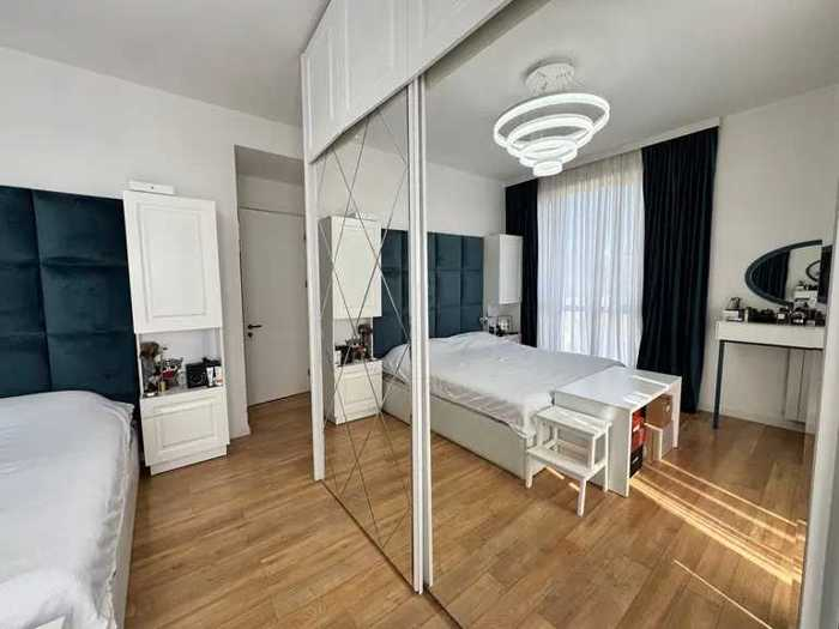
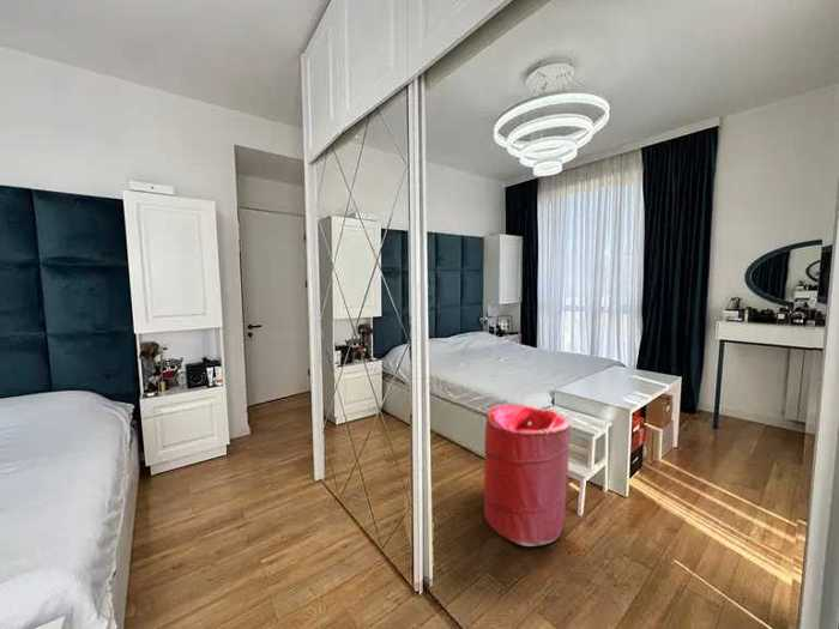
+ laundry hamper [483,403,571,548]
